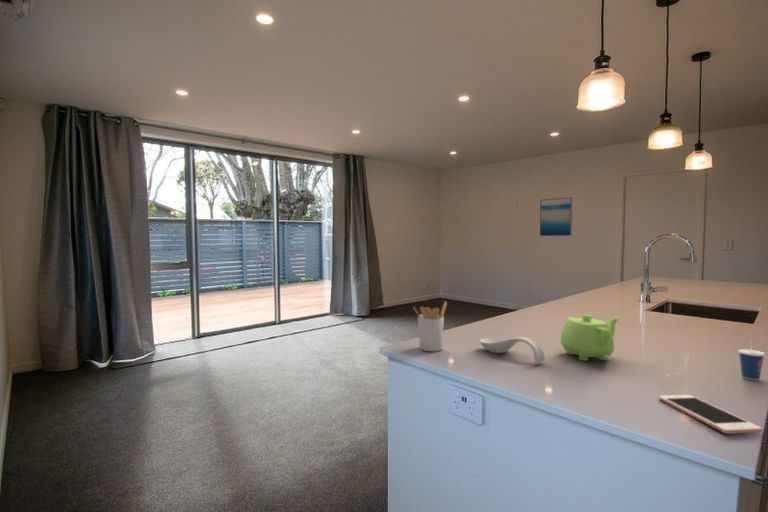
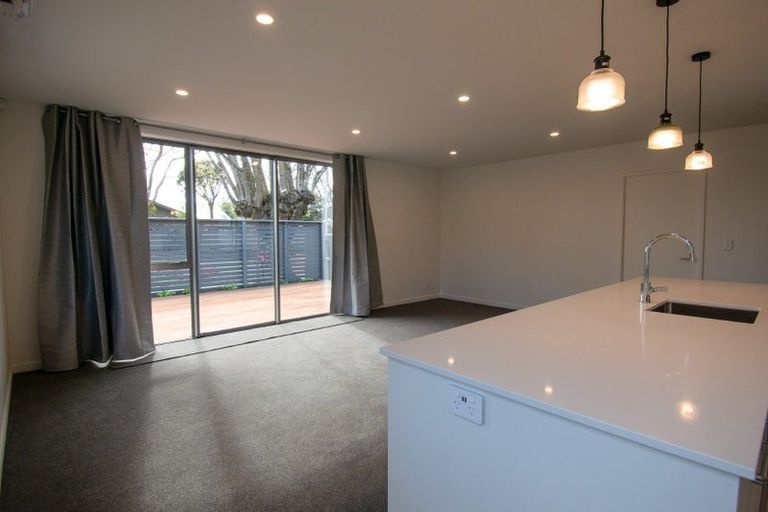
- teapot [560,314,622,362]
- utensil holder [412,300,448,352]
- wall art [539,196,573,237]
- cup [737,337,766,381]
- cell phone [658,394,763,435]
- spoon rest [479,336,546,364]
